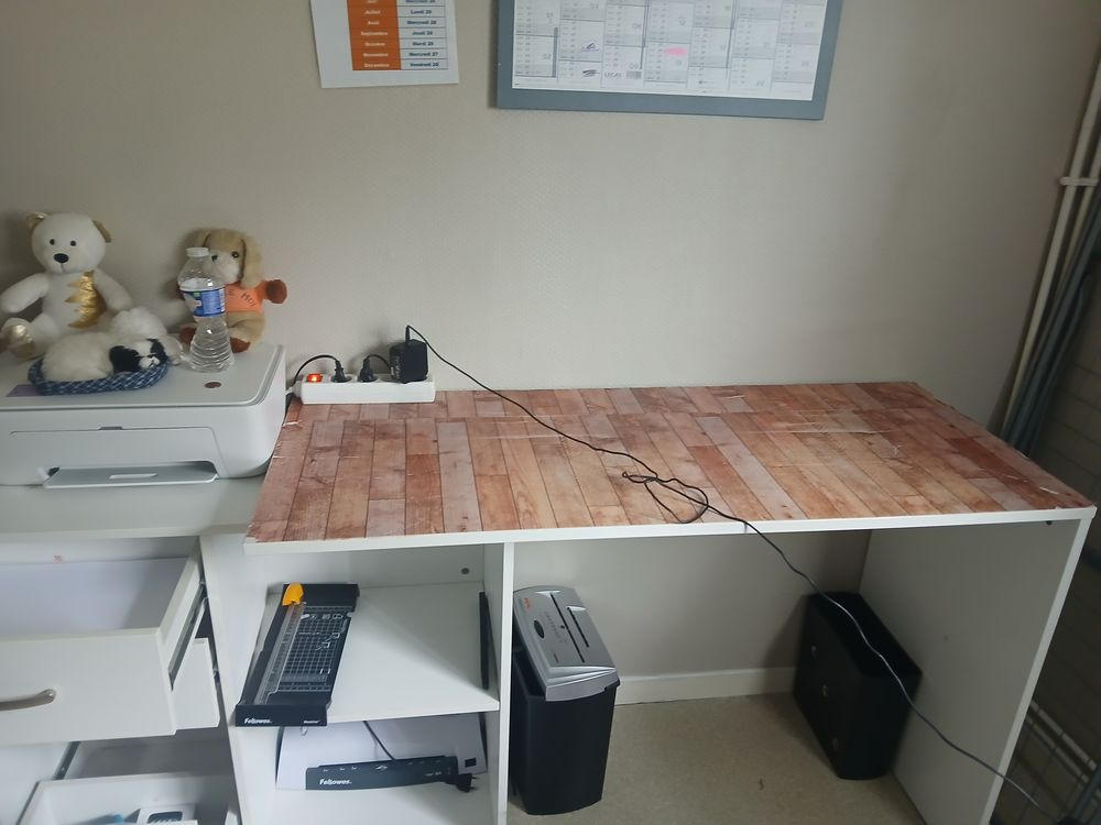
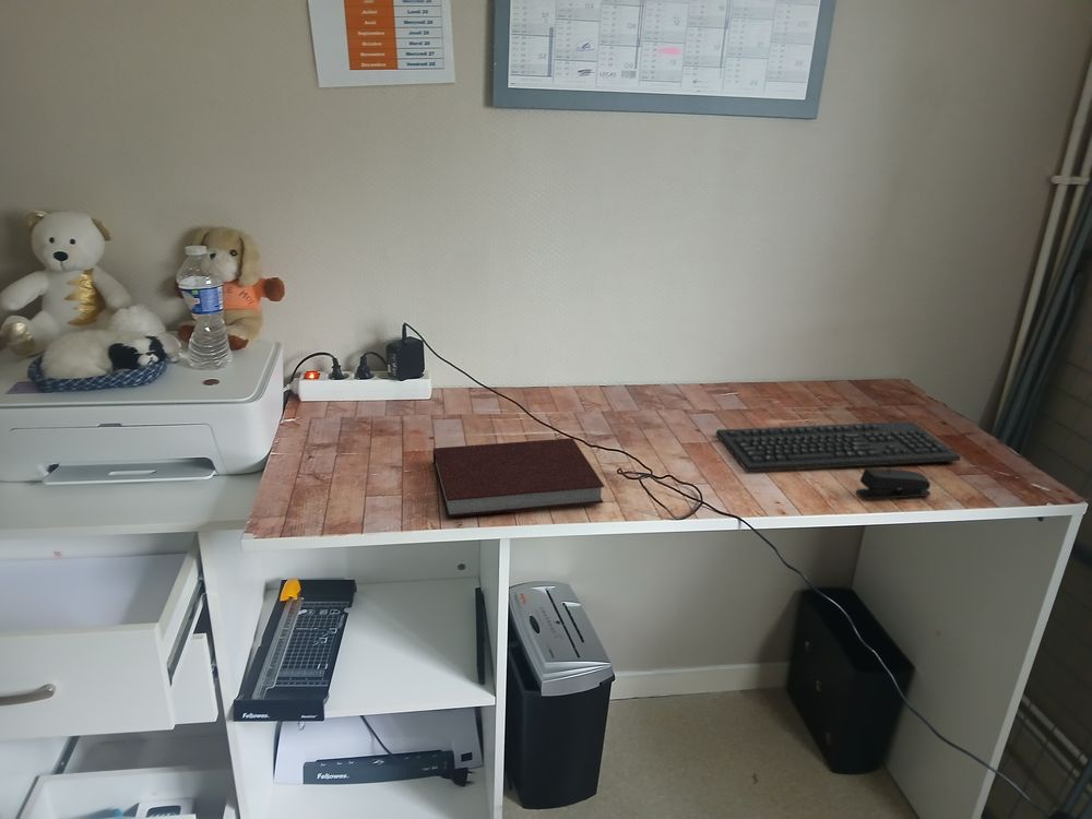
+ stapler [855,467,931,500]
+ notebook [432,437,605,519]
+ keyboard [715,420,962,473]
